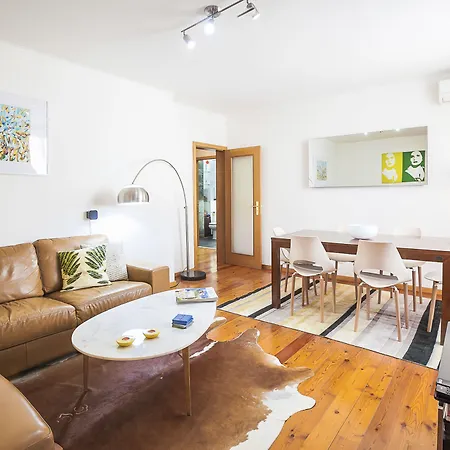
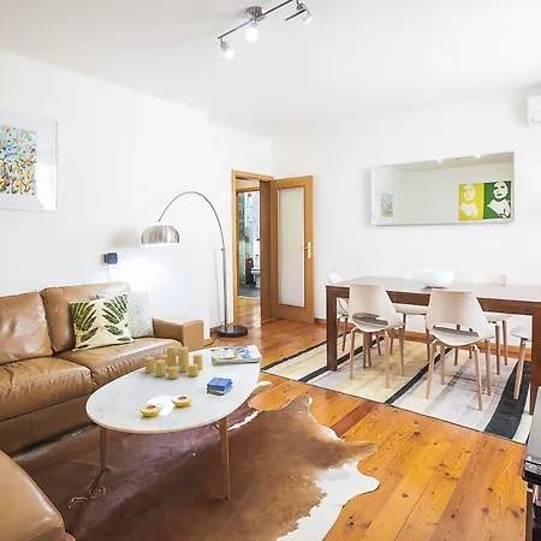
+ candle [144,345,203,380]
